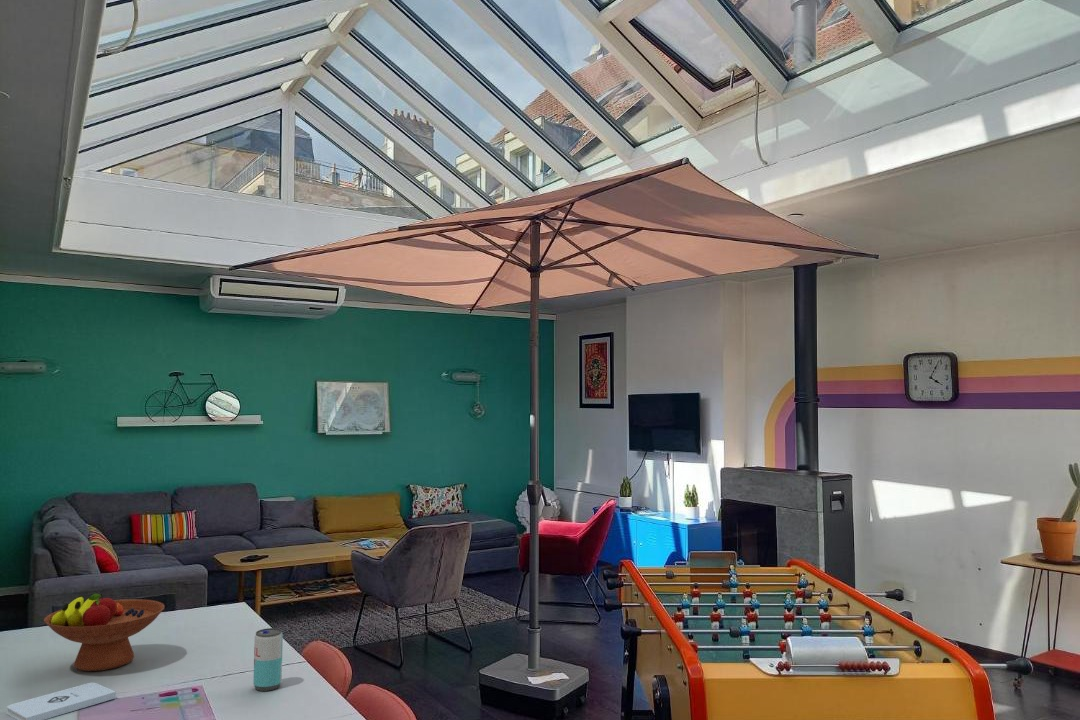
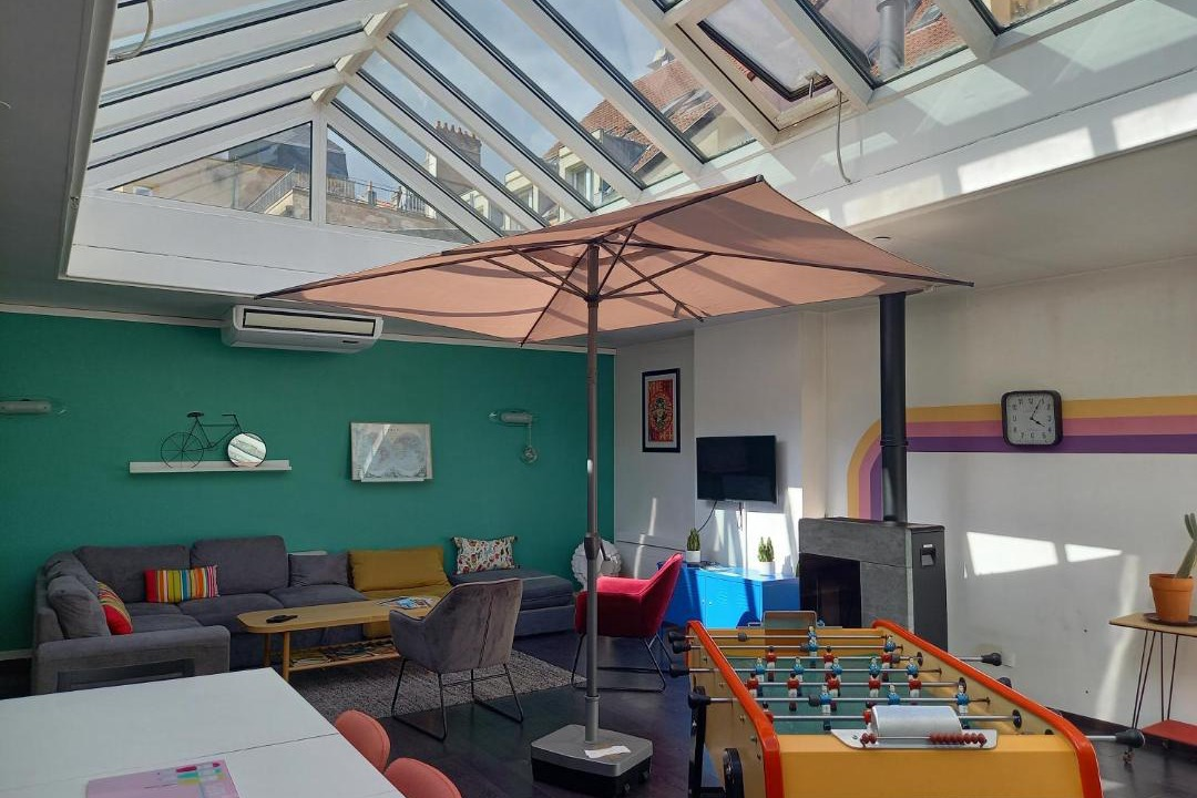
- beverage can [252,627,284,692]
- notepad [6,682,117,720]
- fruit bowl [43,593,165,672]
